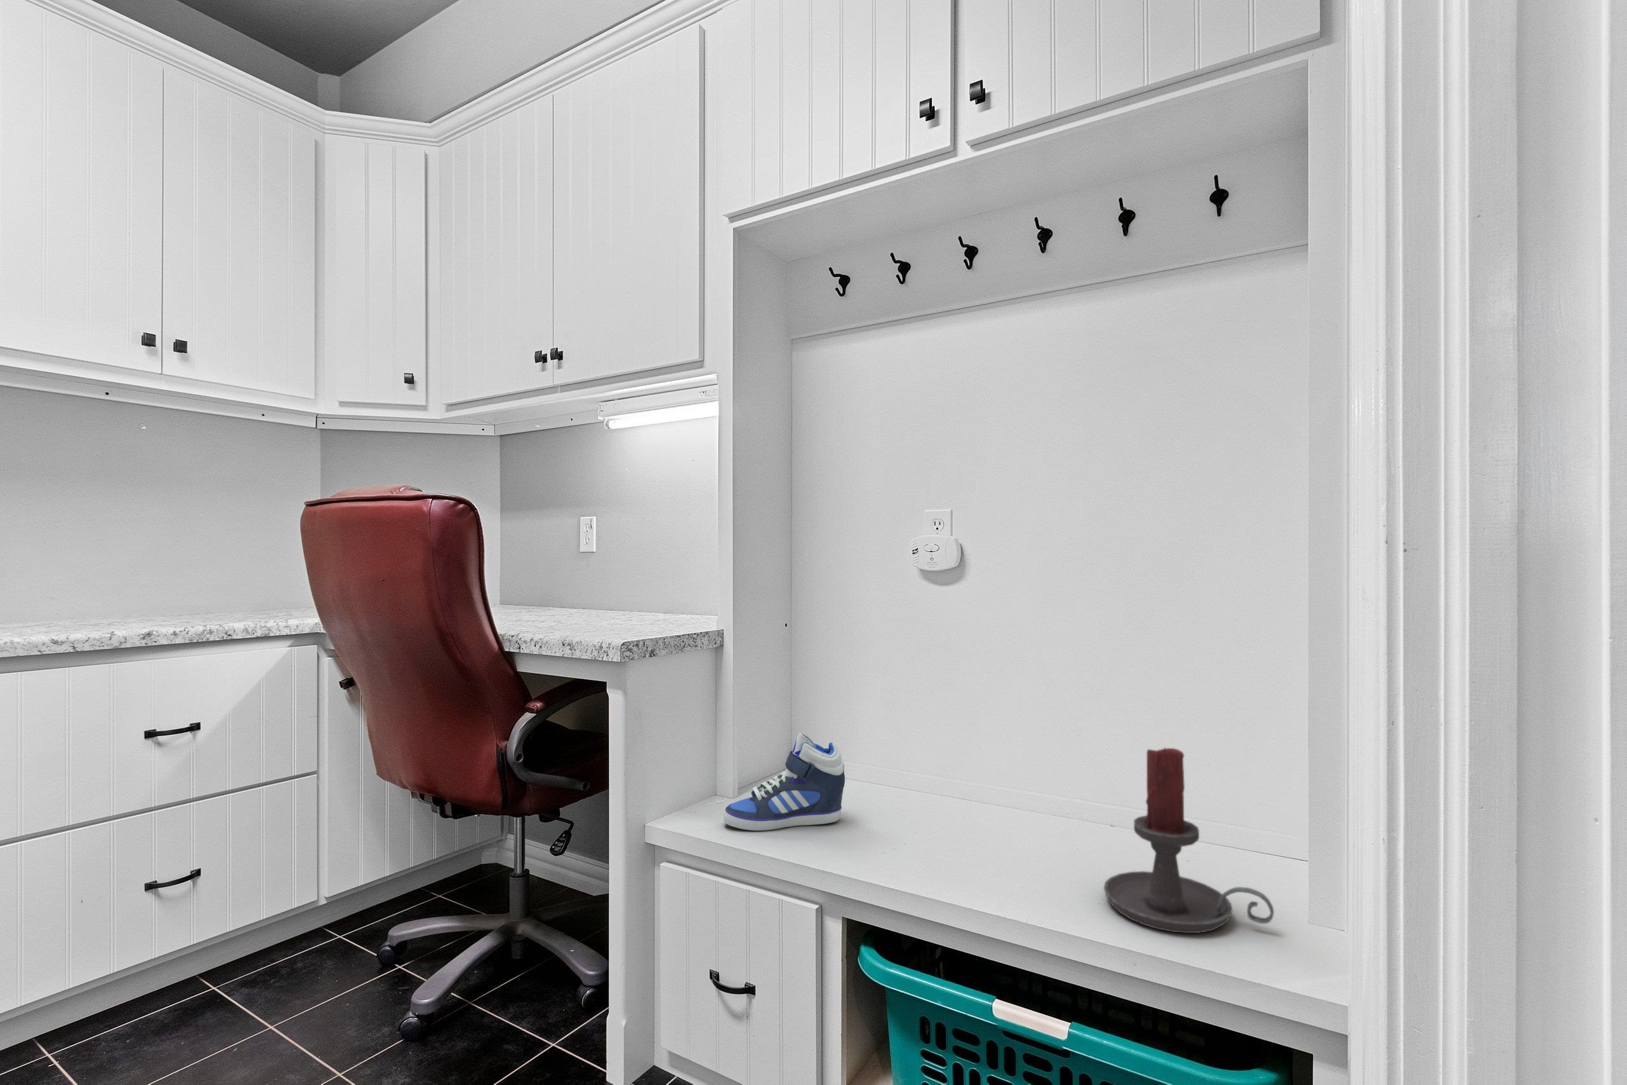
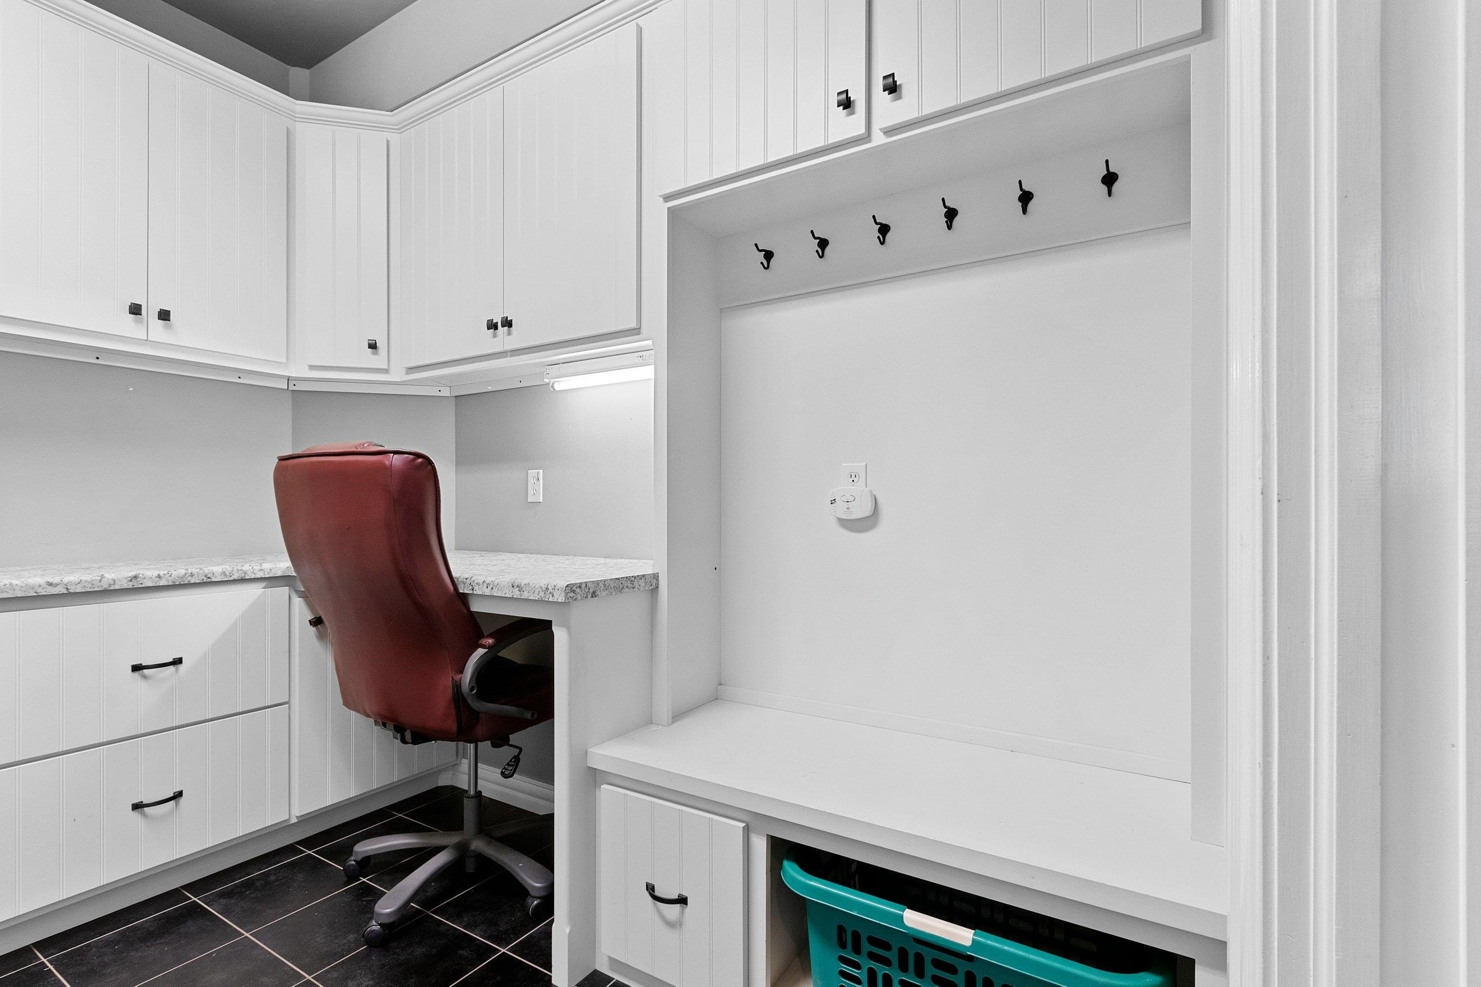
- candle holder [1103,746,1275,934]
- sneaker [723,733,845,832]
